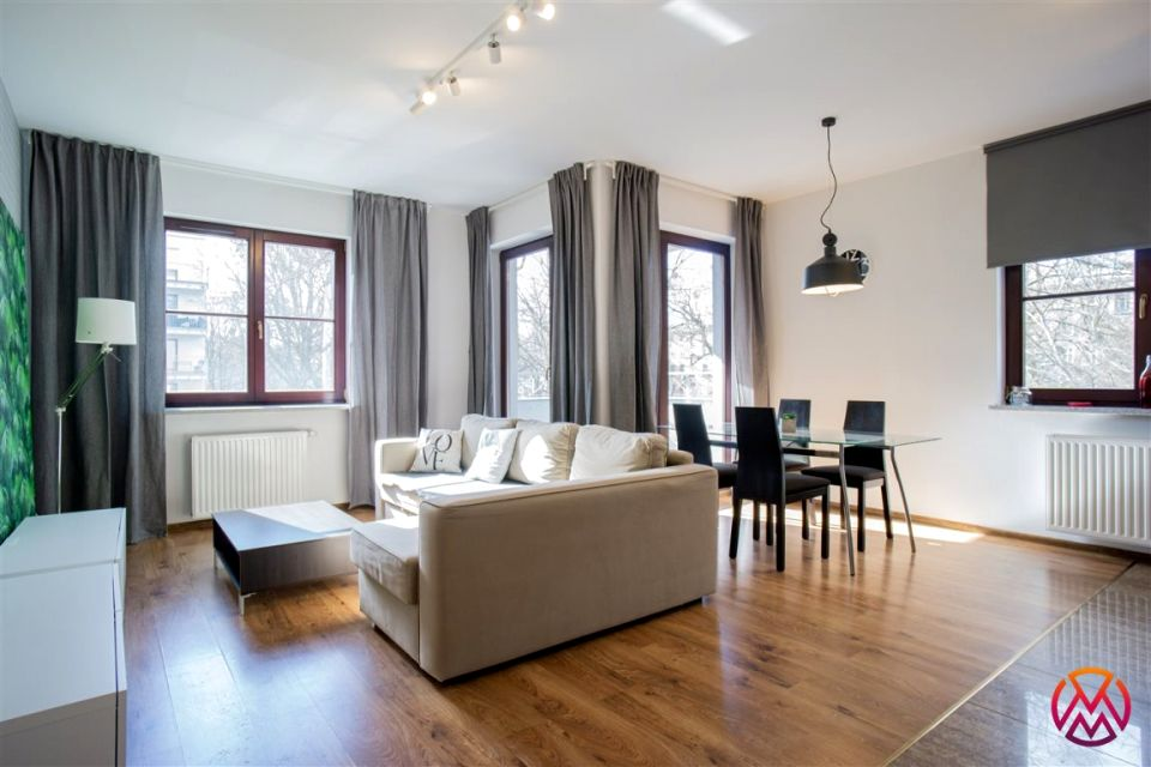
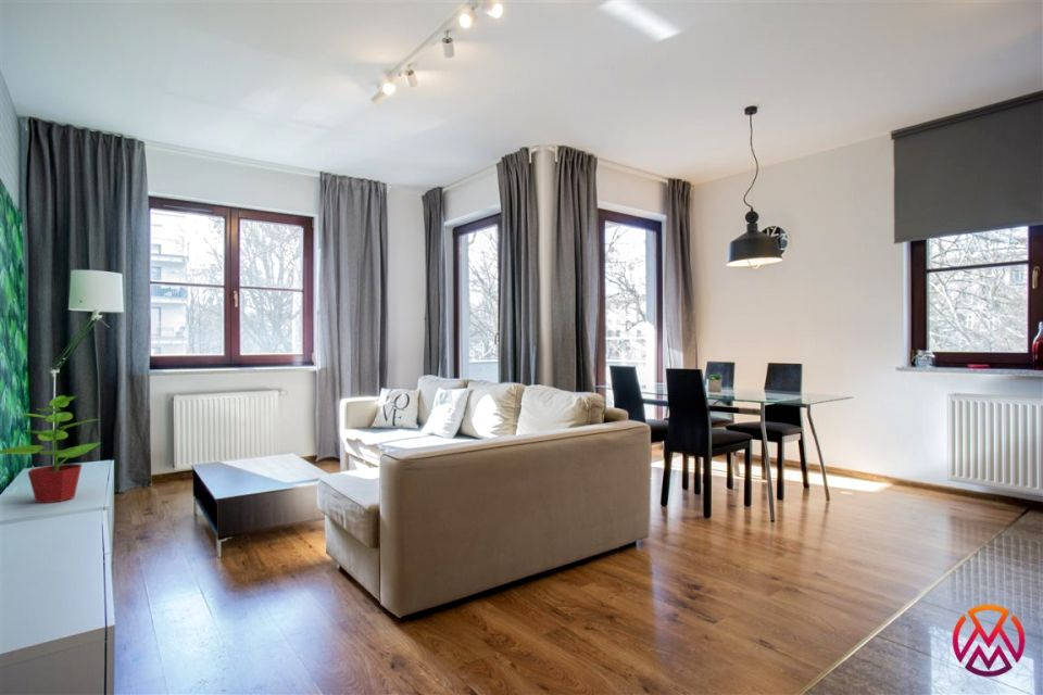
+ potted plant [0,389,101,504]
